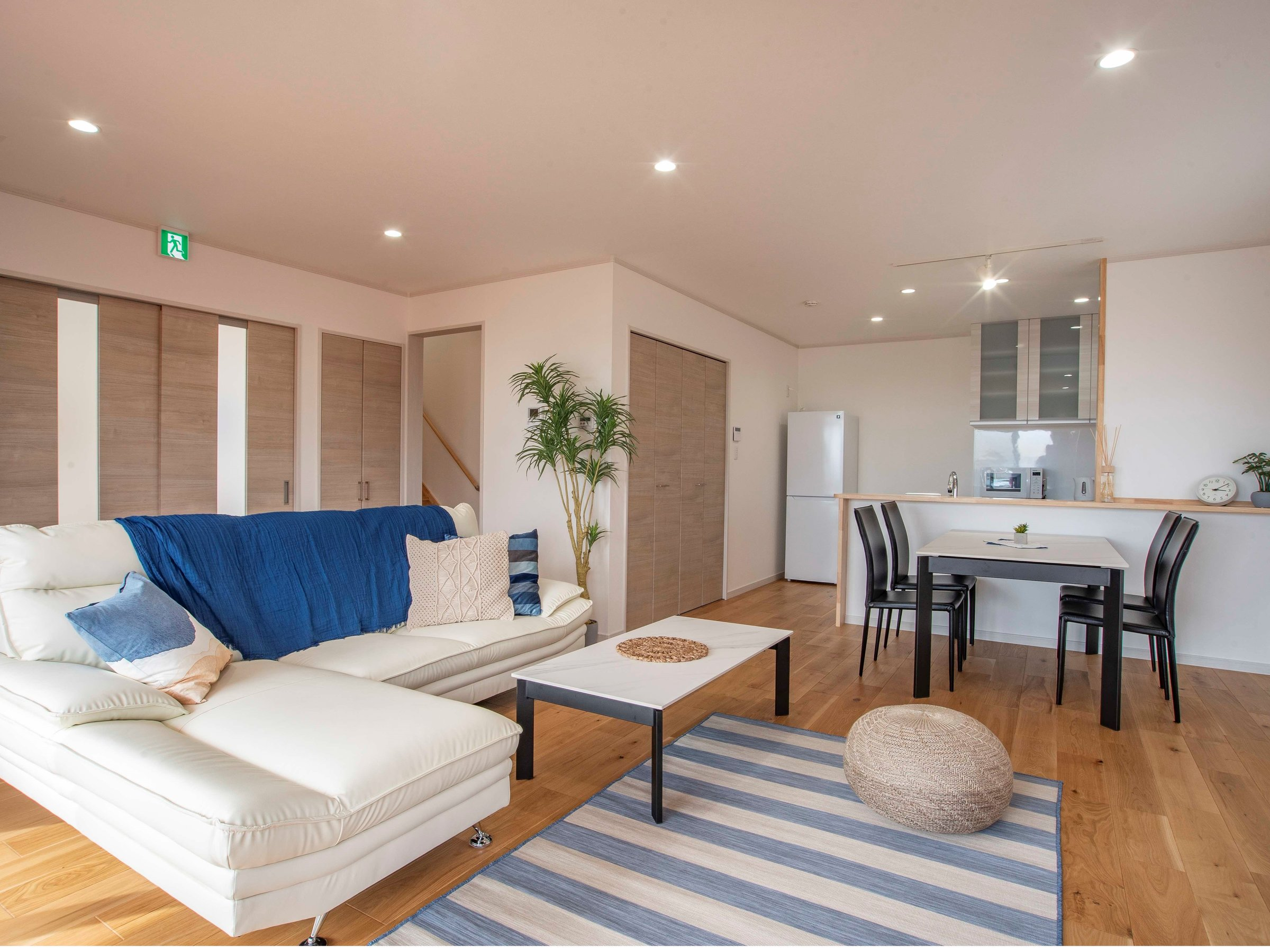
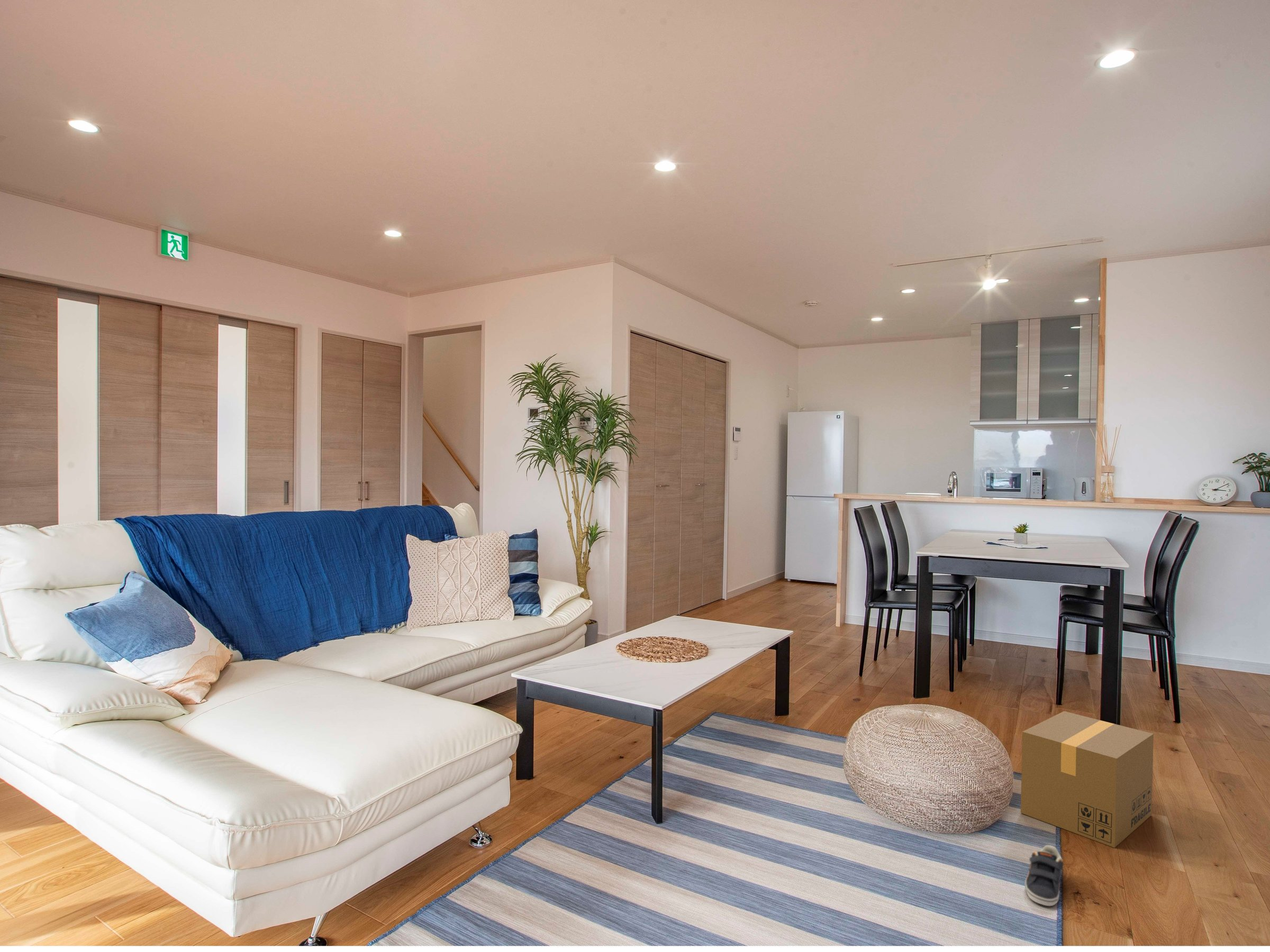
+ sneaker [1024,845,1064,907]
+ cardboard box [1020,711,1154,848]
